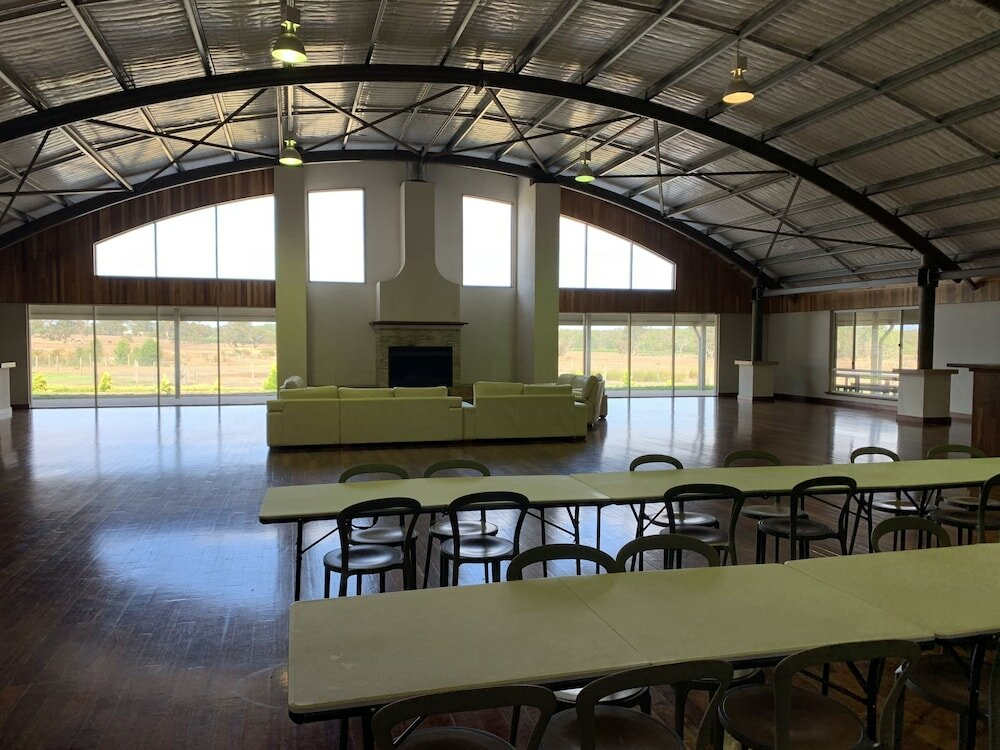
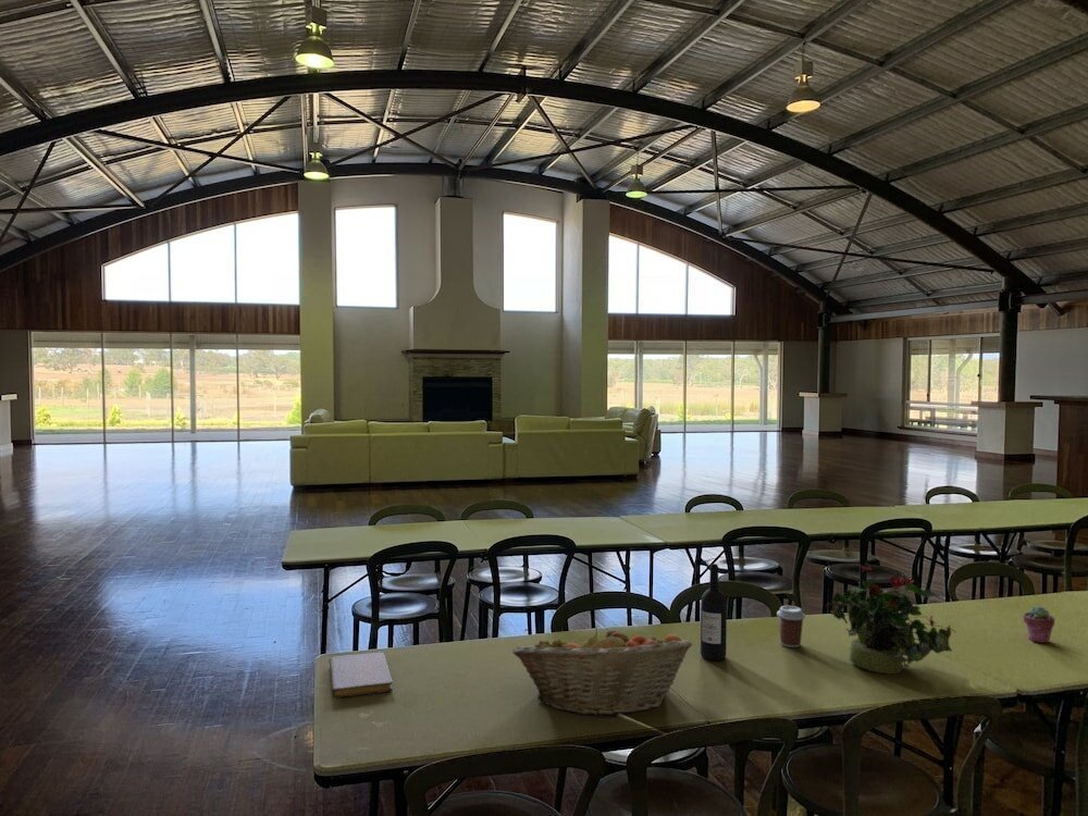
+ coffee cup [776,605,806,648]
+ fruit basket [511,625,693,717]
+ wine bottle [700,562,728,662]
+ potted succulent [1022,605,1055,644]
+ notebook [327,652,394,698]
+ potted plant [825,562,956,676]
